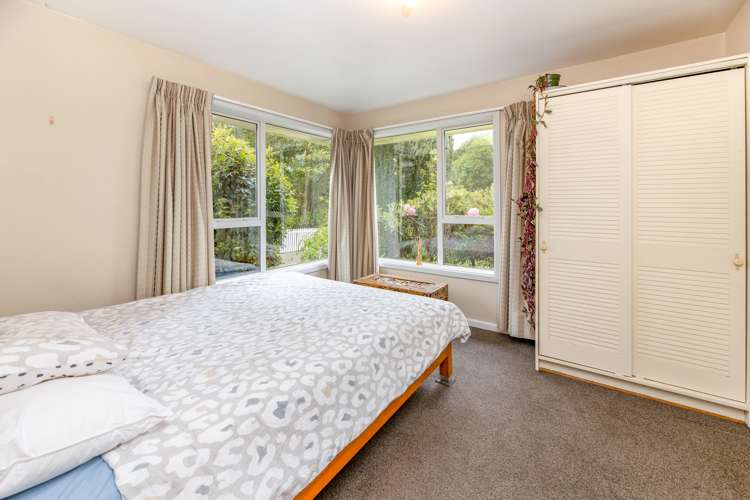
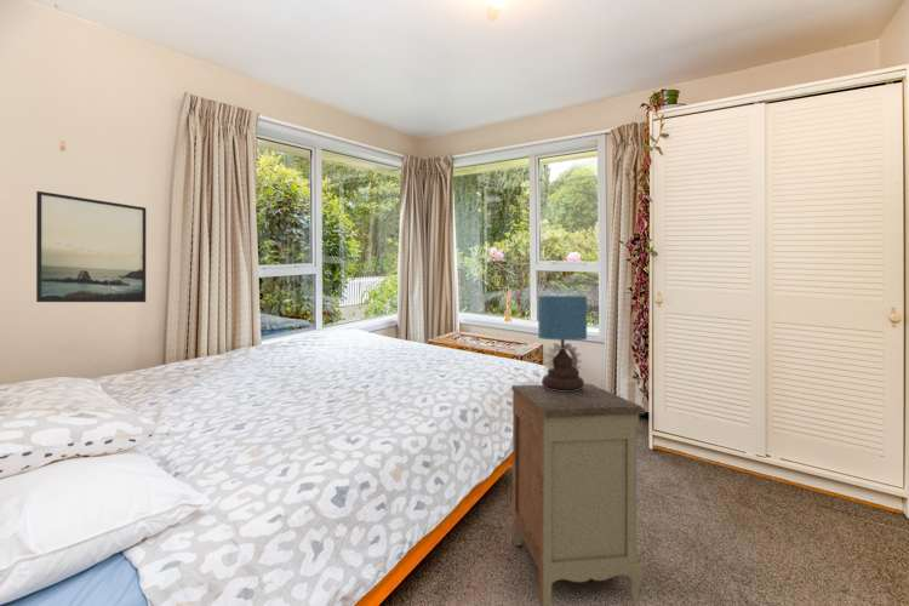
+ table lamp [537,295,588,391]
+ nightstand [510,383,647,606]
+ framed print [35,190,147,303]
